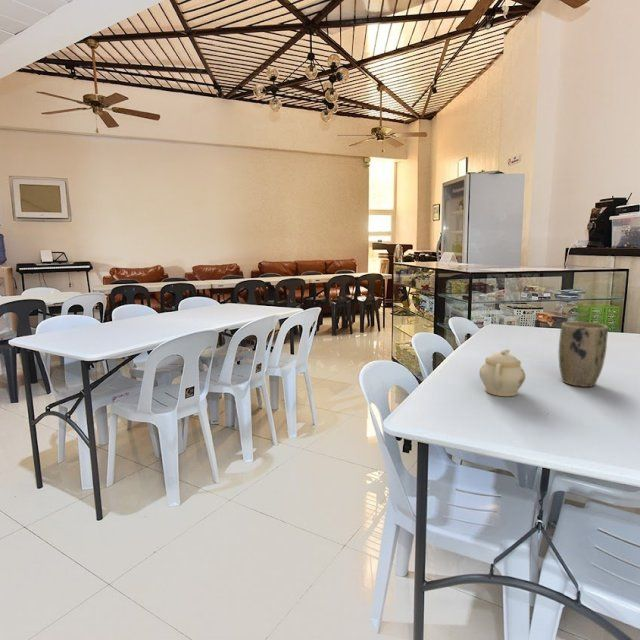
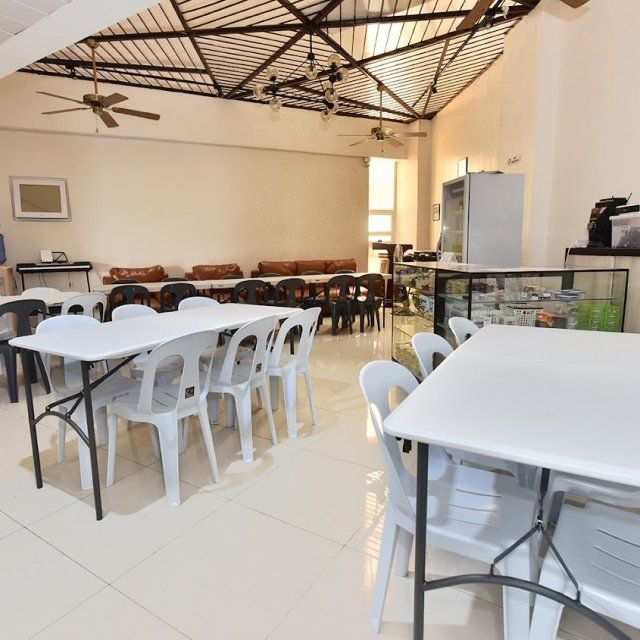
- plant pot [558,321,609,388]
- teapot [479,349,526,397]
